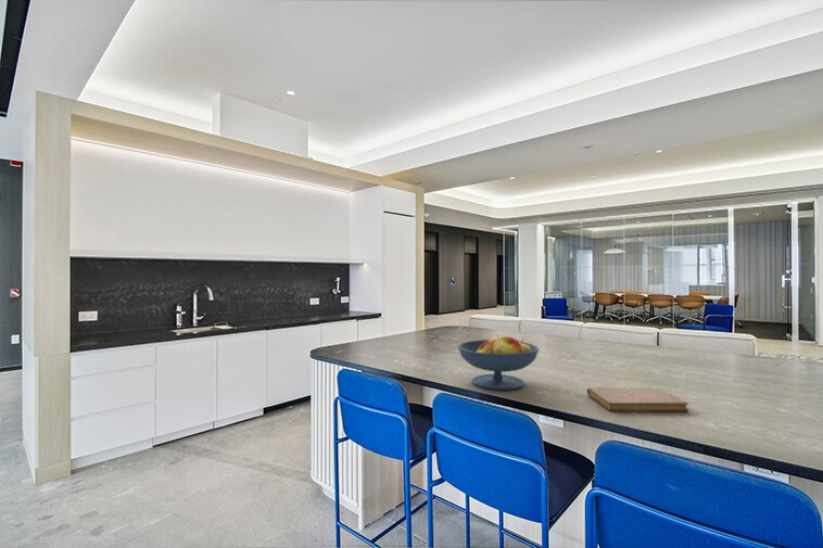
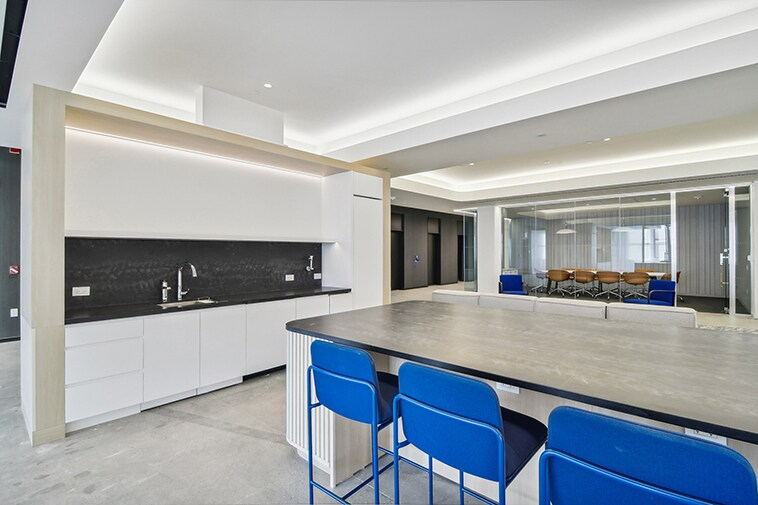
- fruit bowl [457,334,541,391]
- notebook [586,386,689,412]
